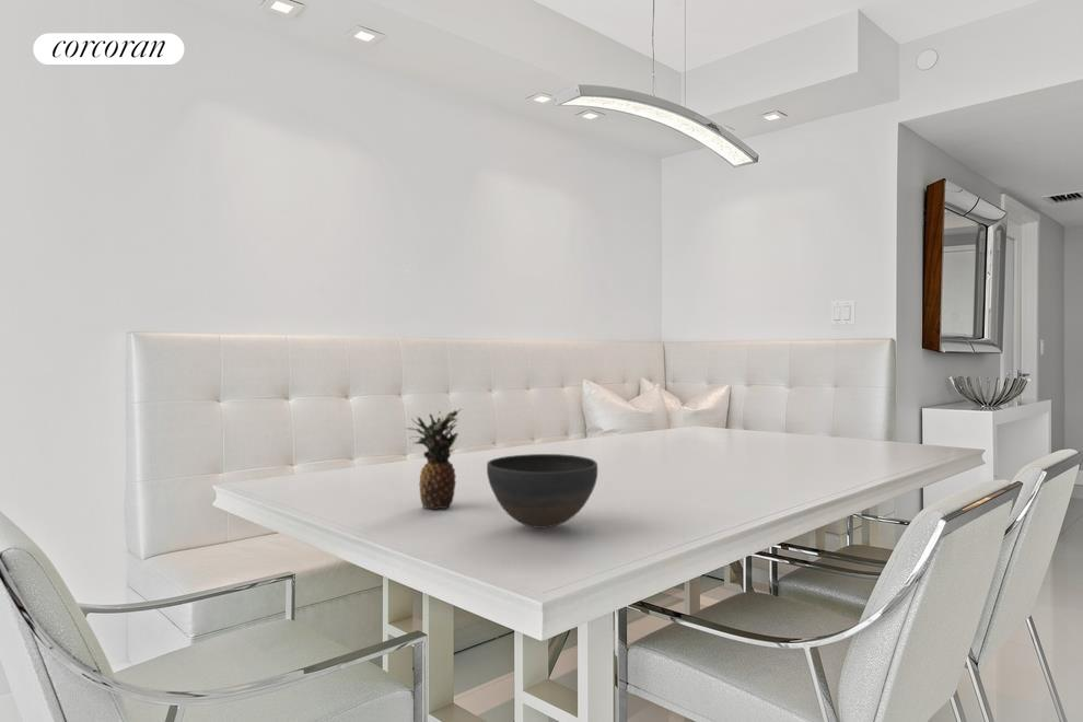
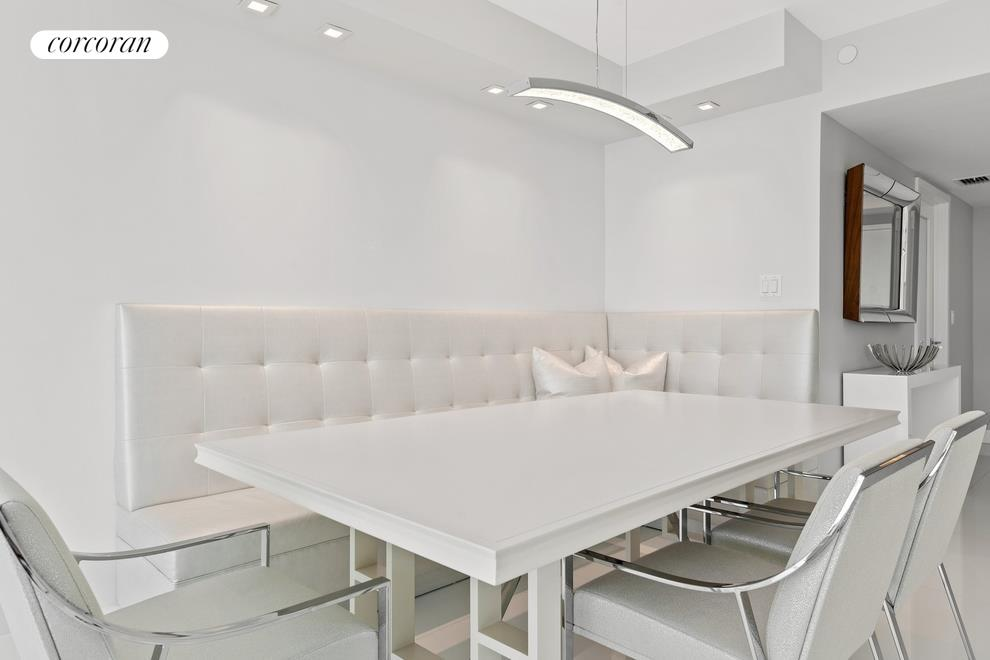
- bowl [486,453,598,529]
- fruit [406,408,463,510]
